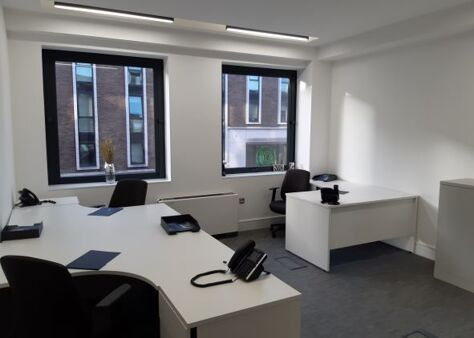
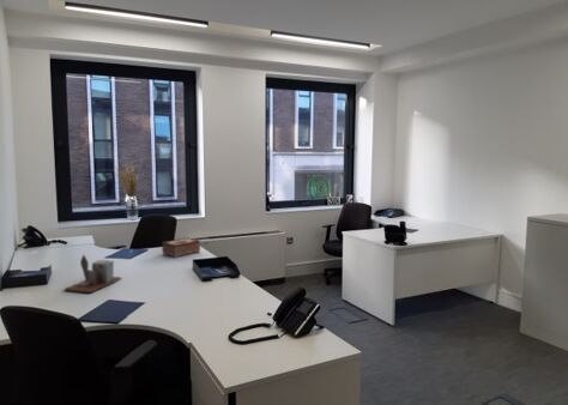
+ desk organizer [62,254,122,294]
+ tissue box [161,237,201,259]
